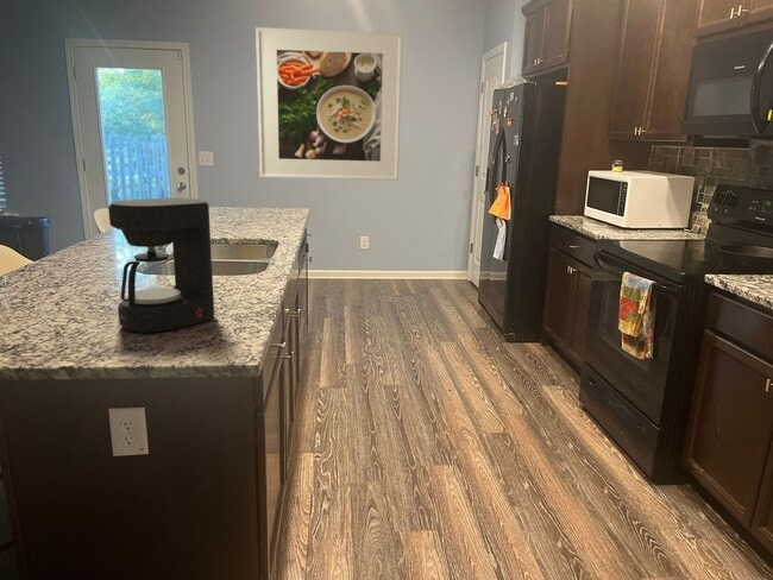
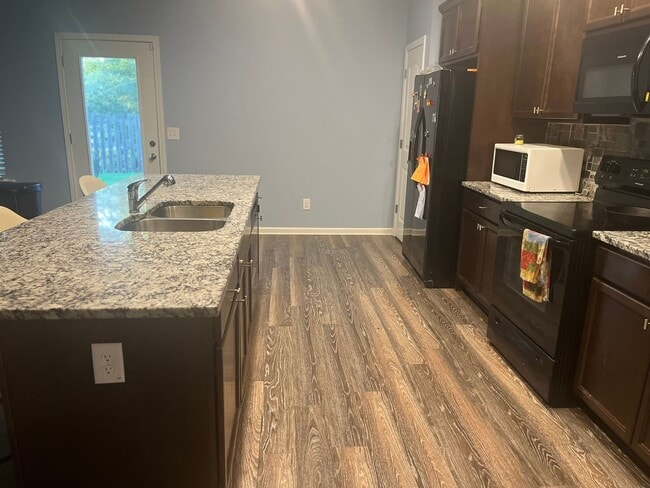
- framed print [254,26,403,182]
- coffee maker [107,197,215,334]
